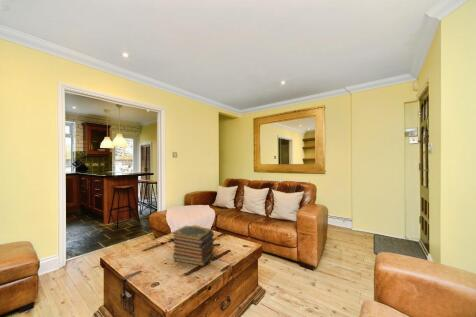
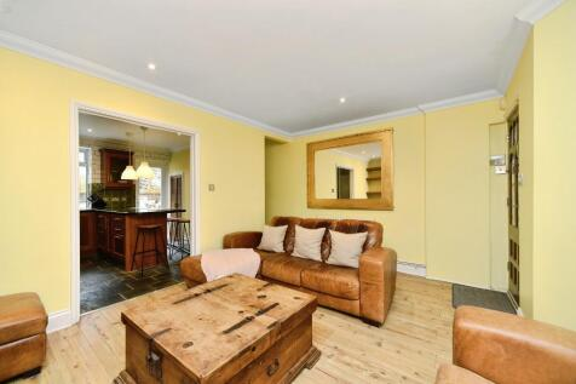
- book stack [171,225,215,267]
